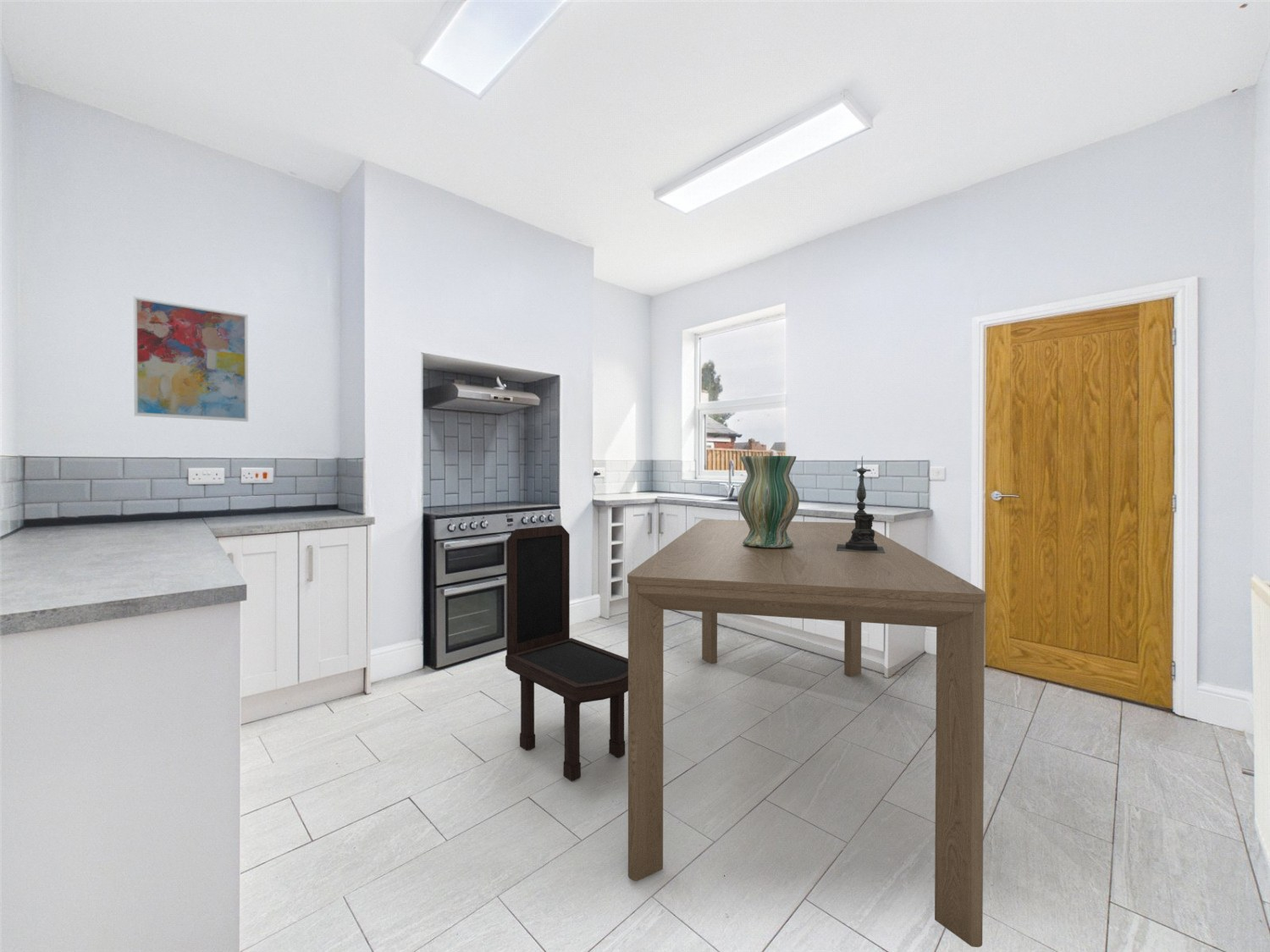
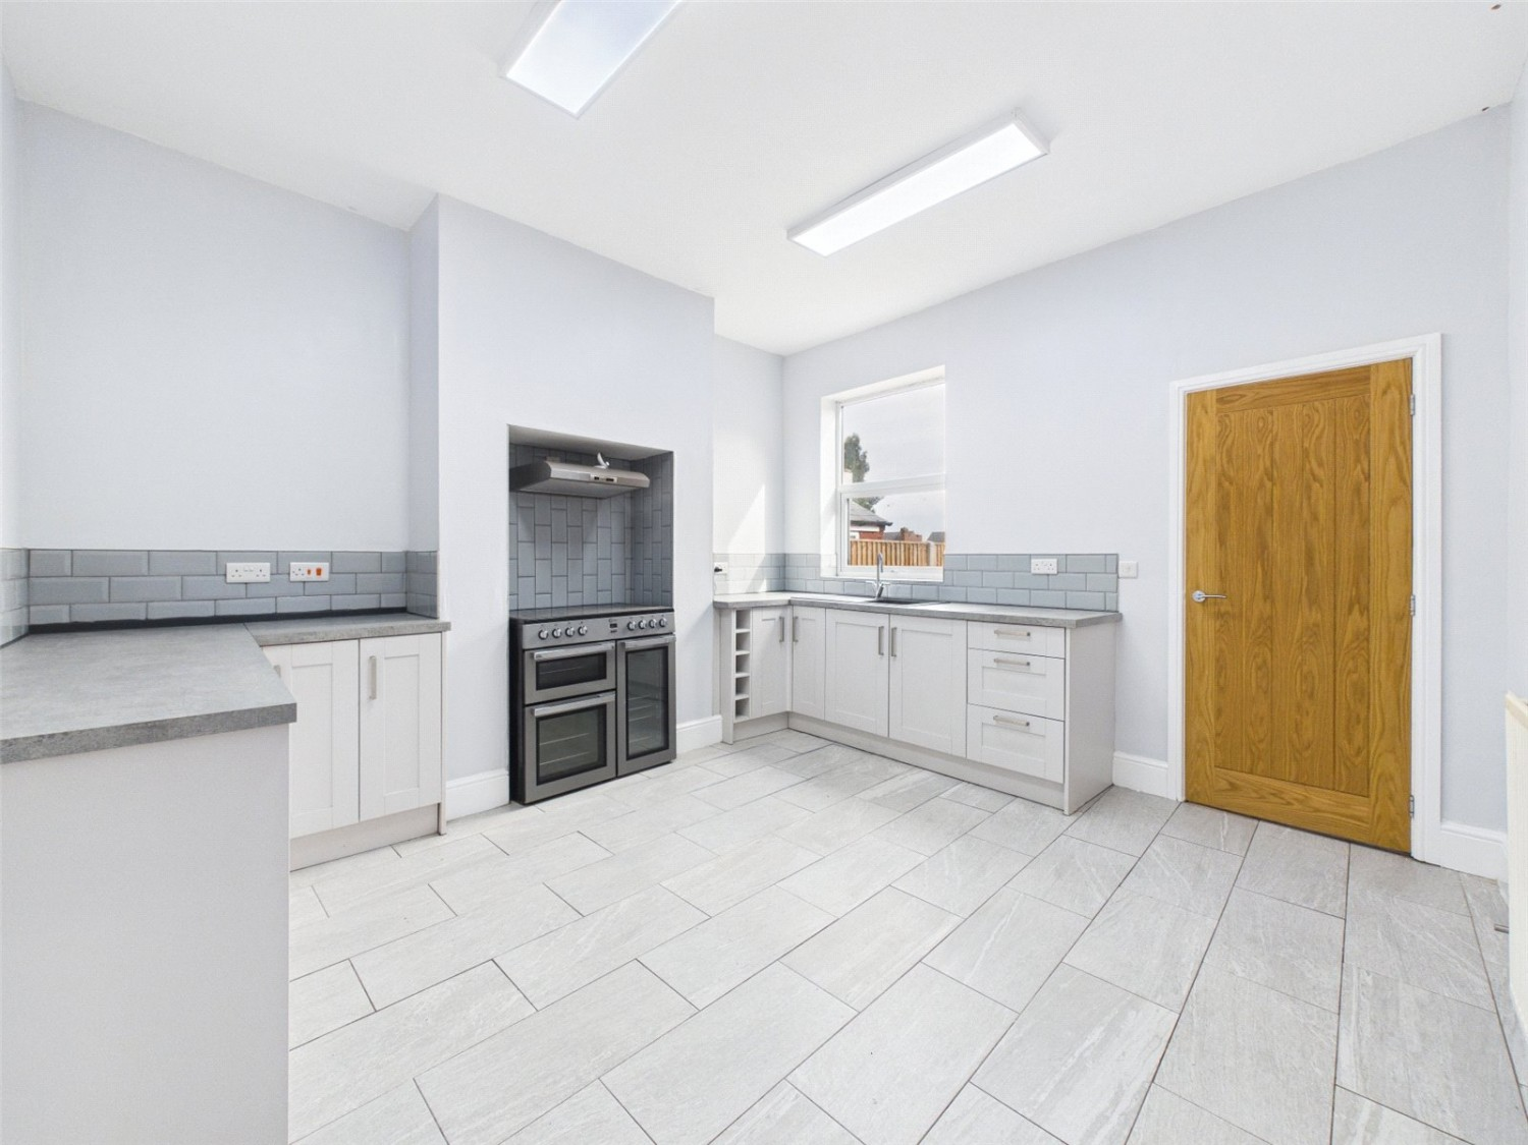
- candle holder [837,455,885,553]
- wall art [133,295,249,422]
- dining table [627,519,987,948]
- dining chair [505,525,628,782]
- vase [737,455,800,548]
